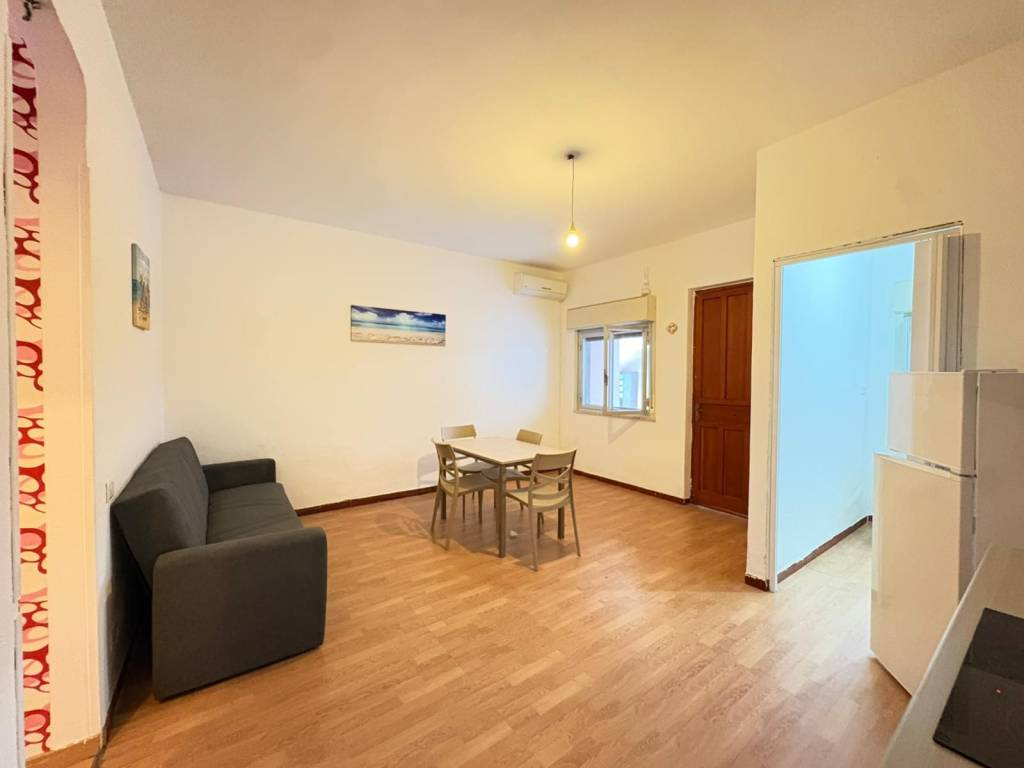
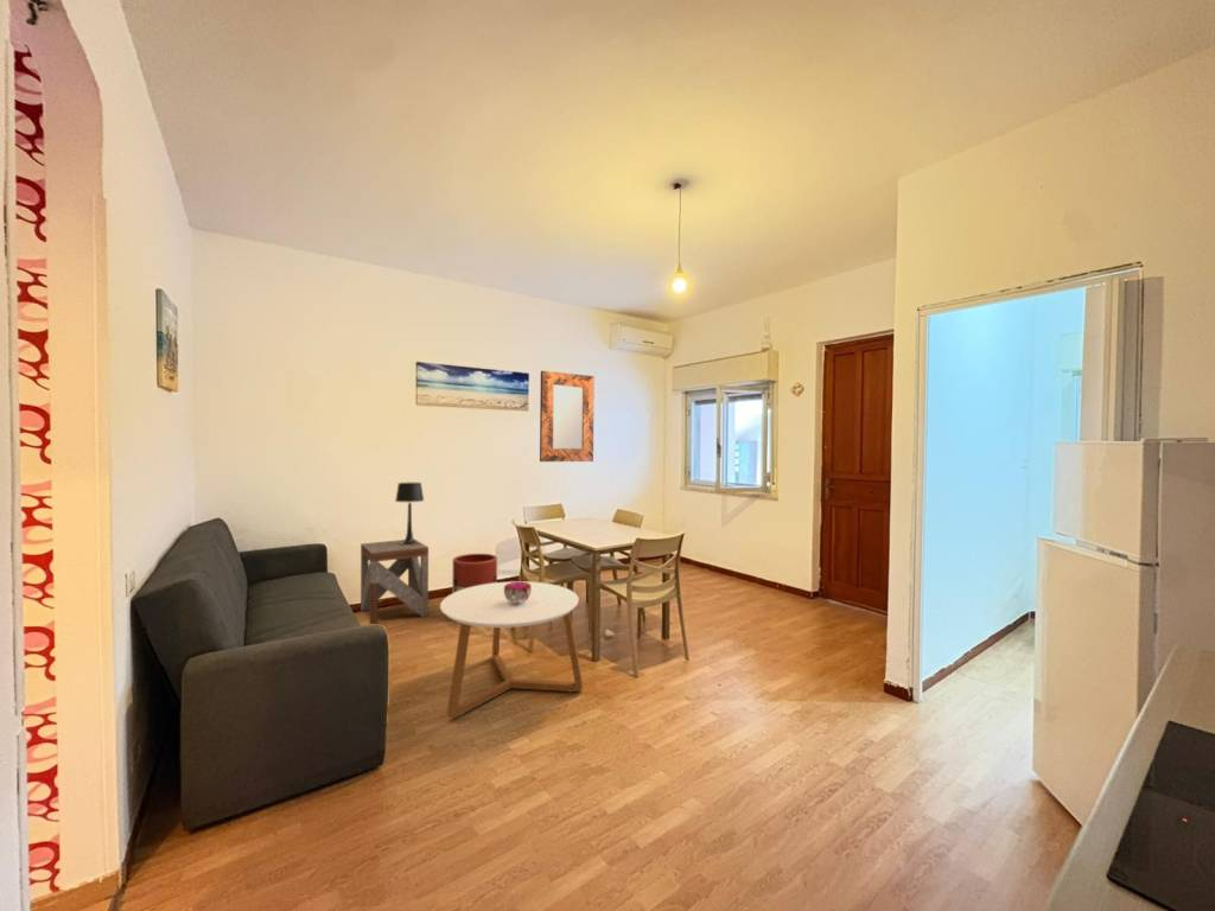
+ side table [360,539,430,625]
+ home mirror [539,370,596,463]
+ planter [451,553,498,623]
+ decorative bowl [504,581,532,604]
+ table lamp [394,482,425,546]
+ coffee table [439,580,584,719]
